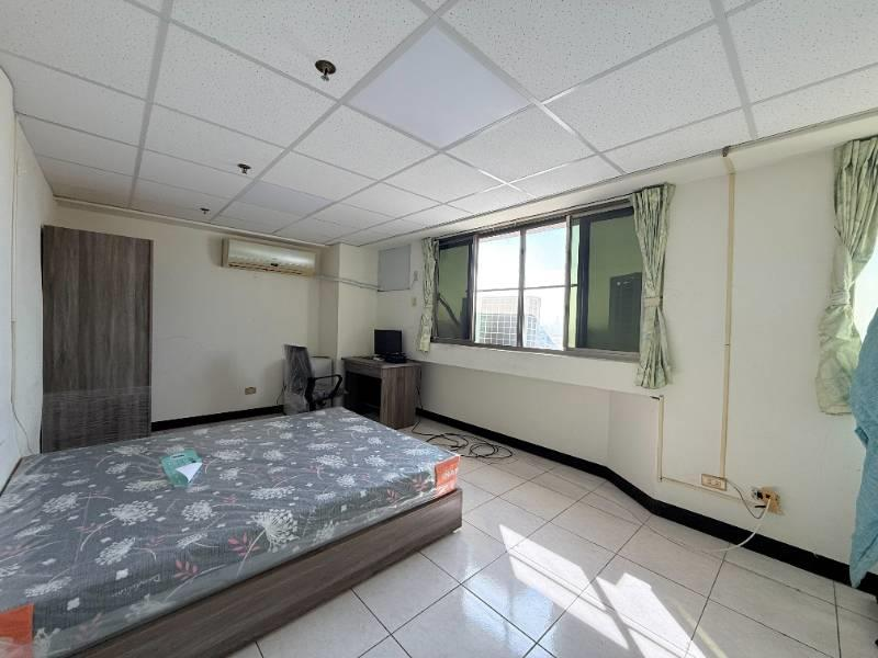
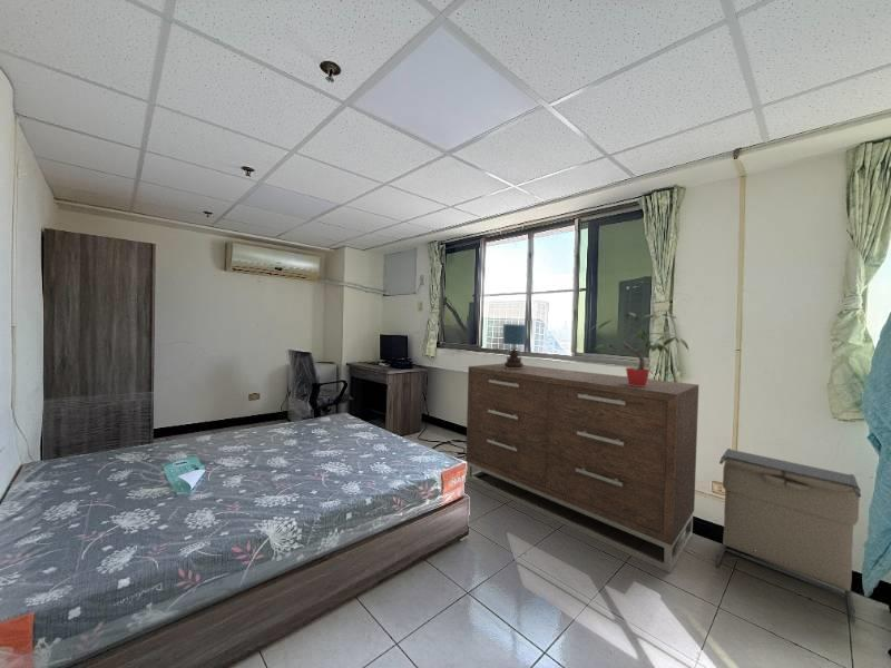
+ table lamp [502,323,527,369]
+ potted plant [588,312,691,386]
+ laundry hamper [714,448,862,623]
+ dresser [464,362,699,574]
